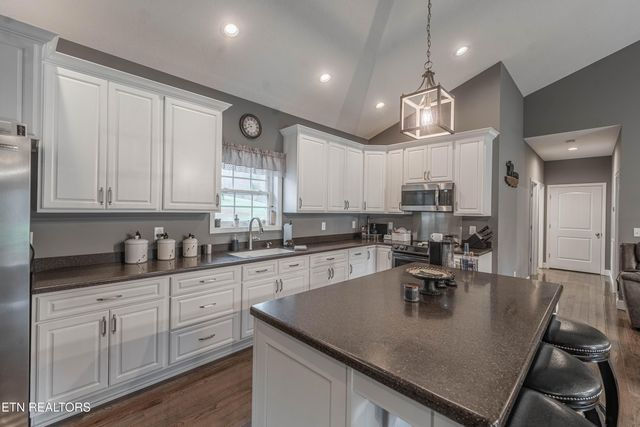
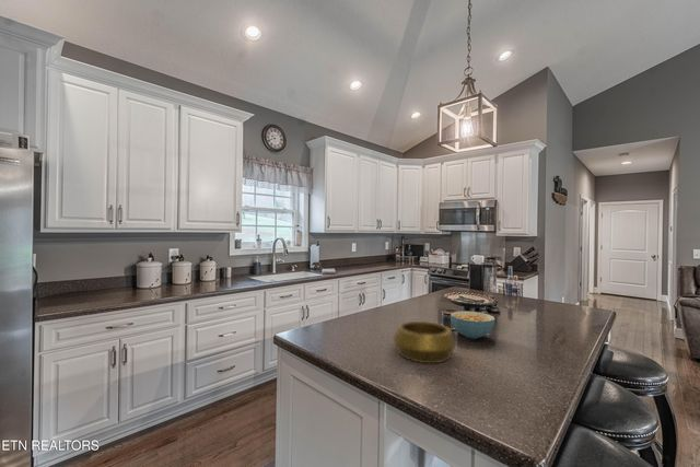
+ decorative bowl [392,320,457,364]
+ cereal bowl [450,310,497,340]
